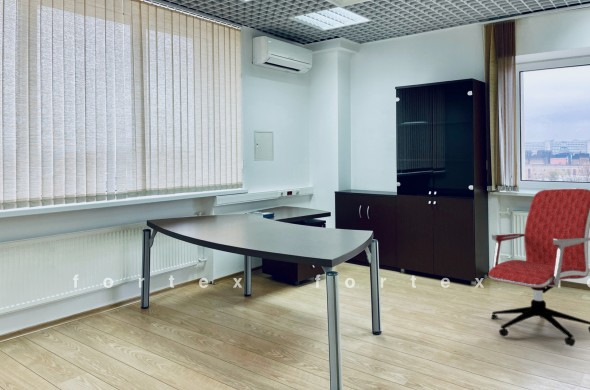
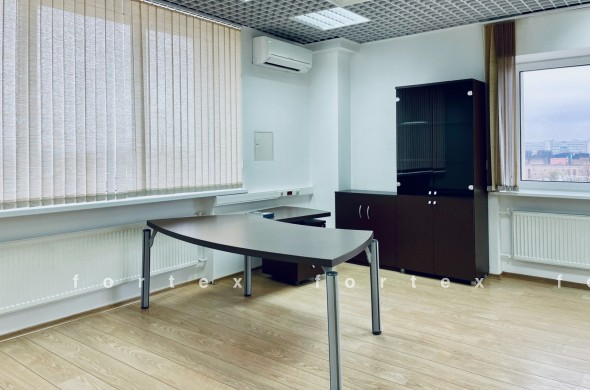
- office chair [488,187,590,347]
